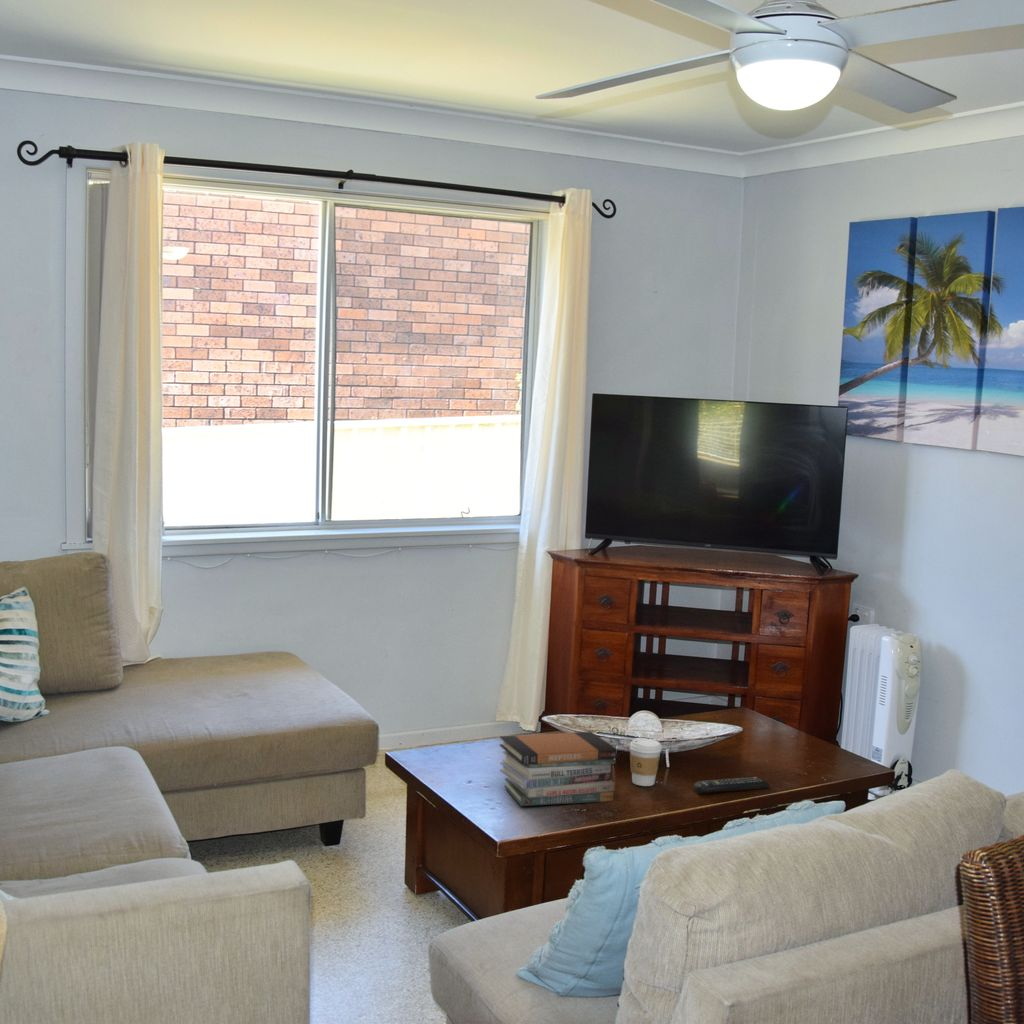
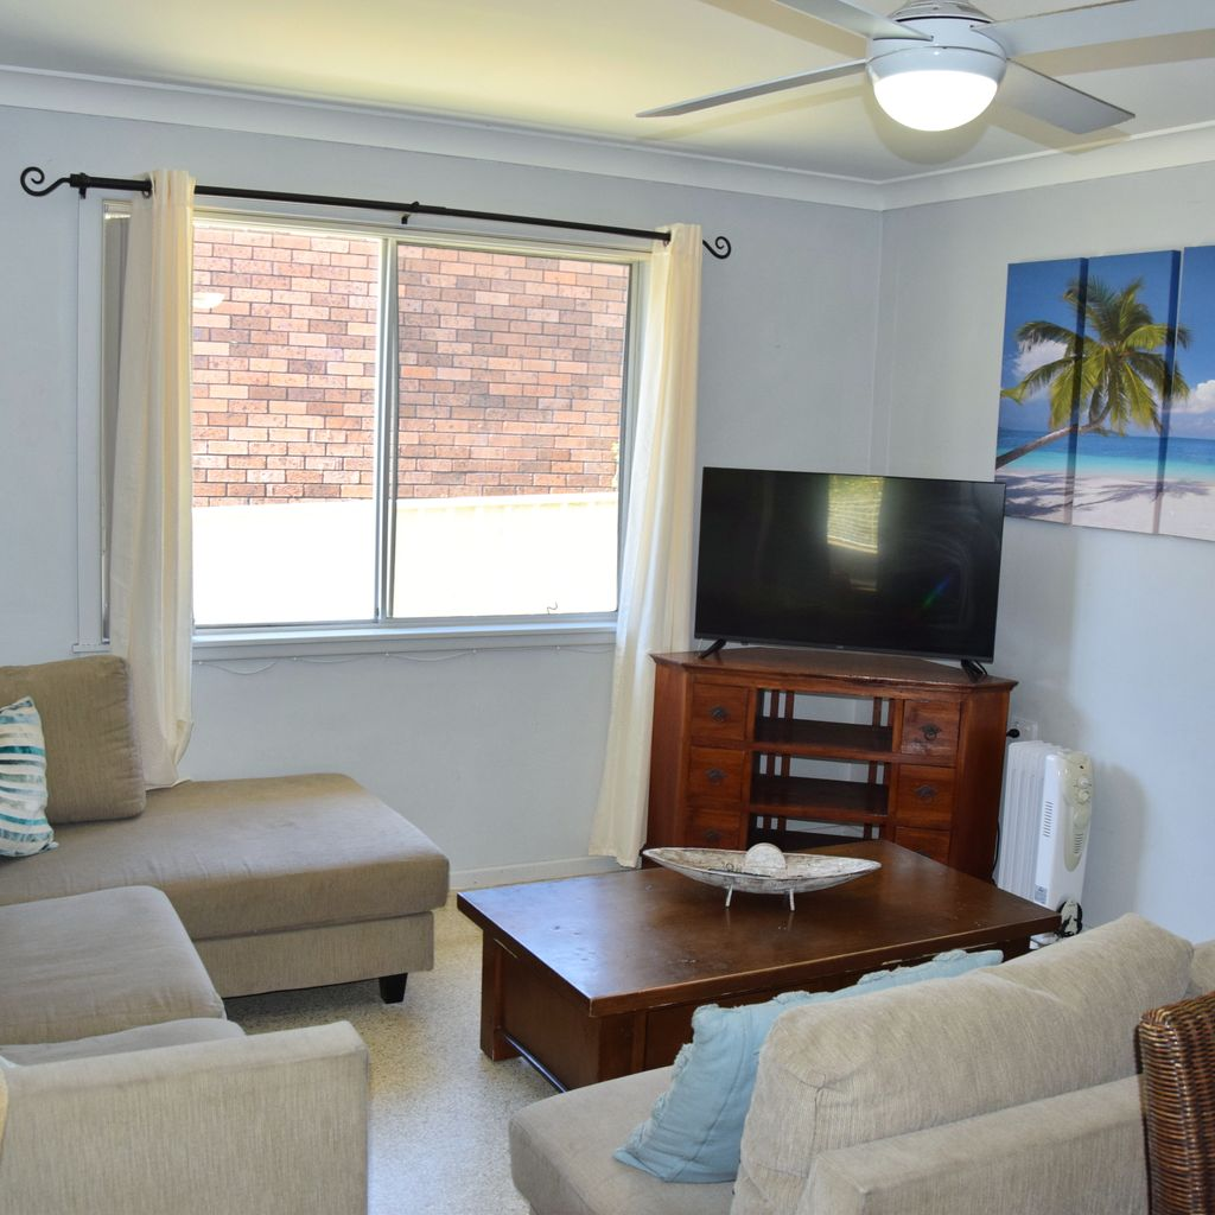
- book stack [499,730,618,807]
- remote control [693,776,771,794]
- coffee cup [629,737,663,787]
